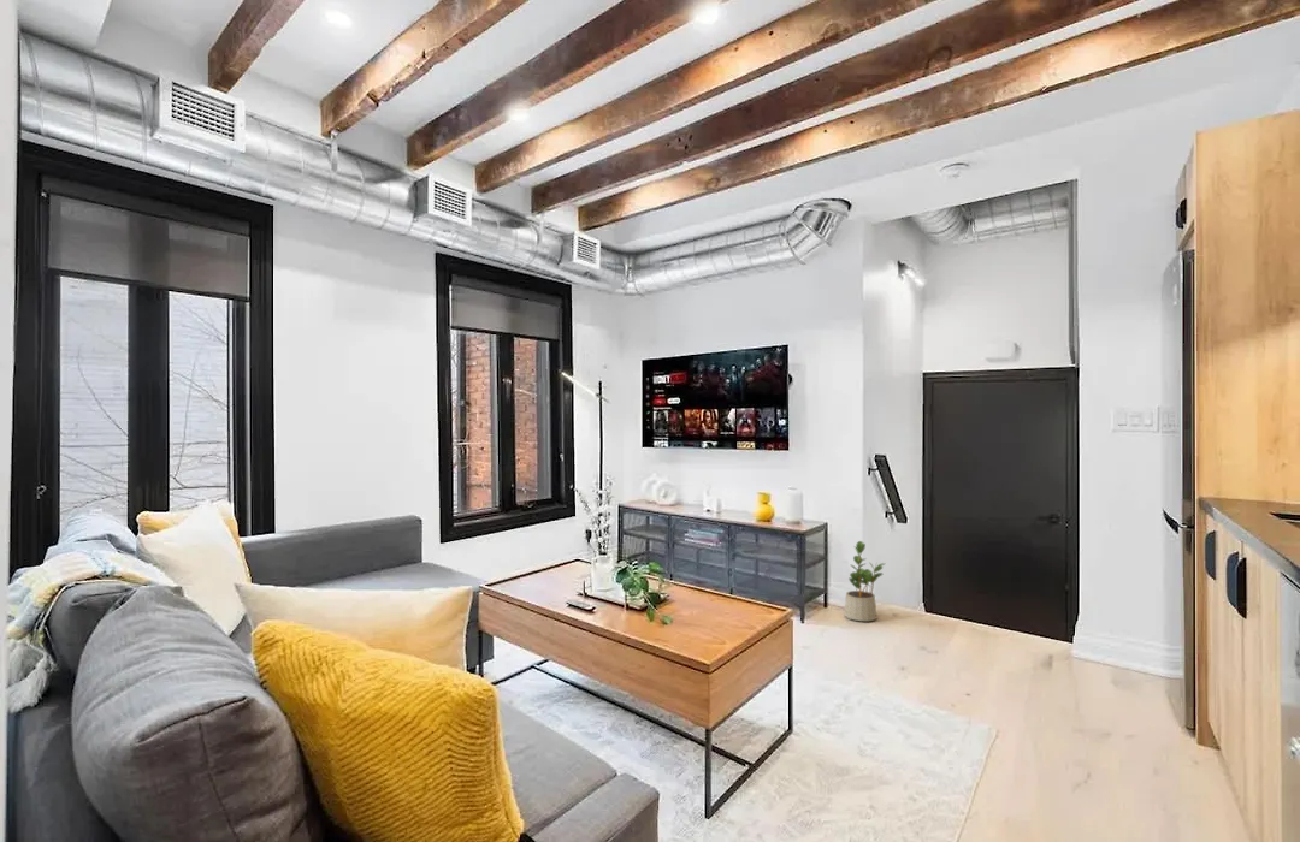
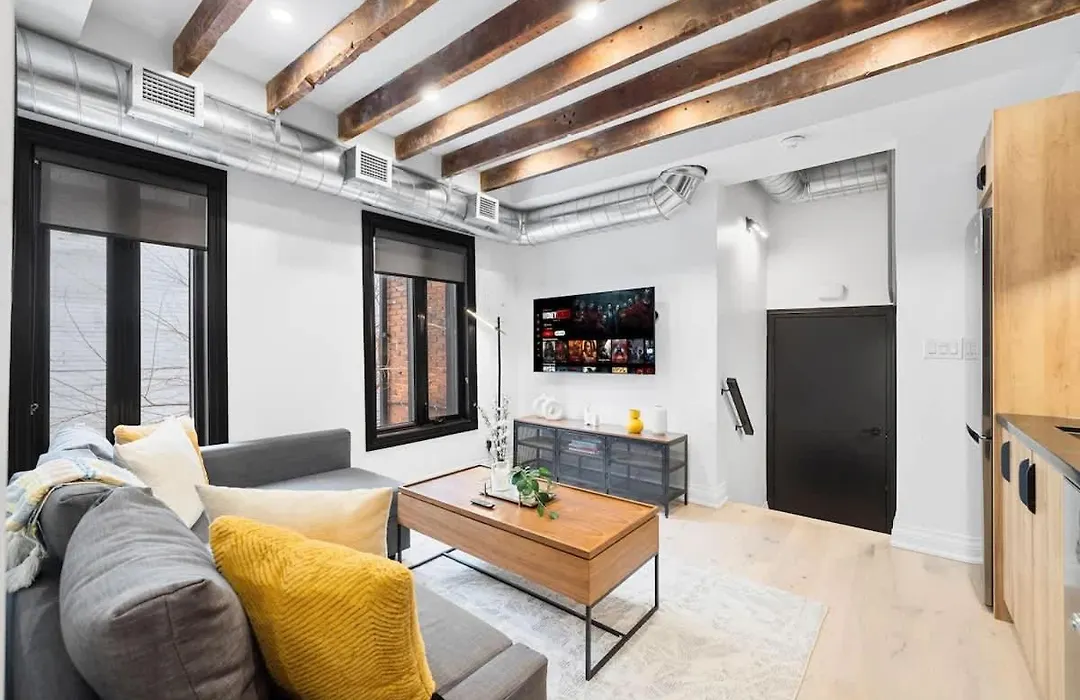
- potted plant [844,540,886,622]
